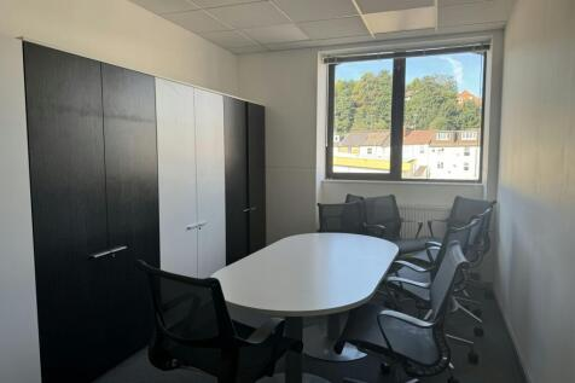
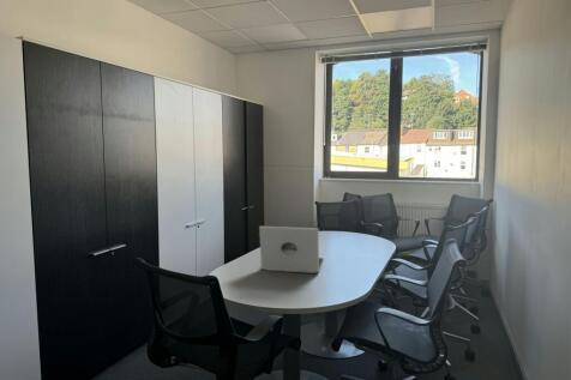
+ laptop [258,225,325,275]
